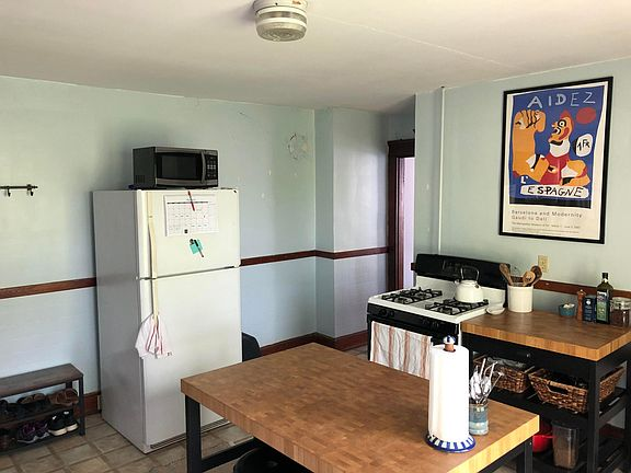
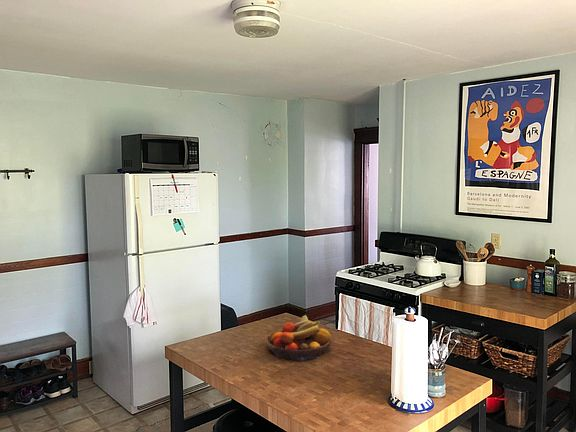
+ fruit bowl [265,314,332,362]
